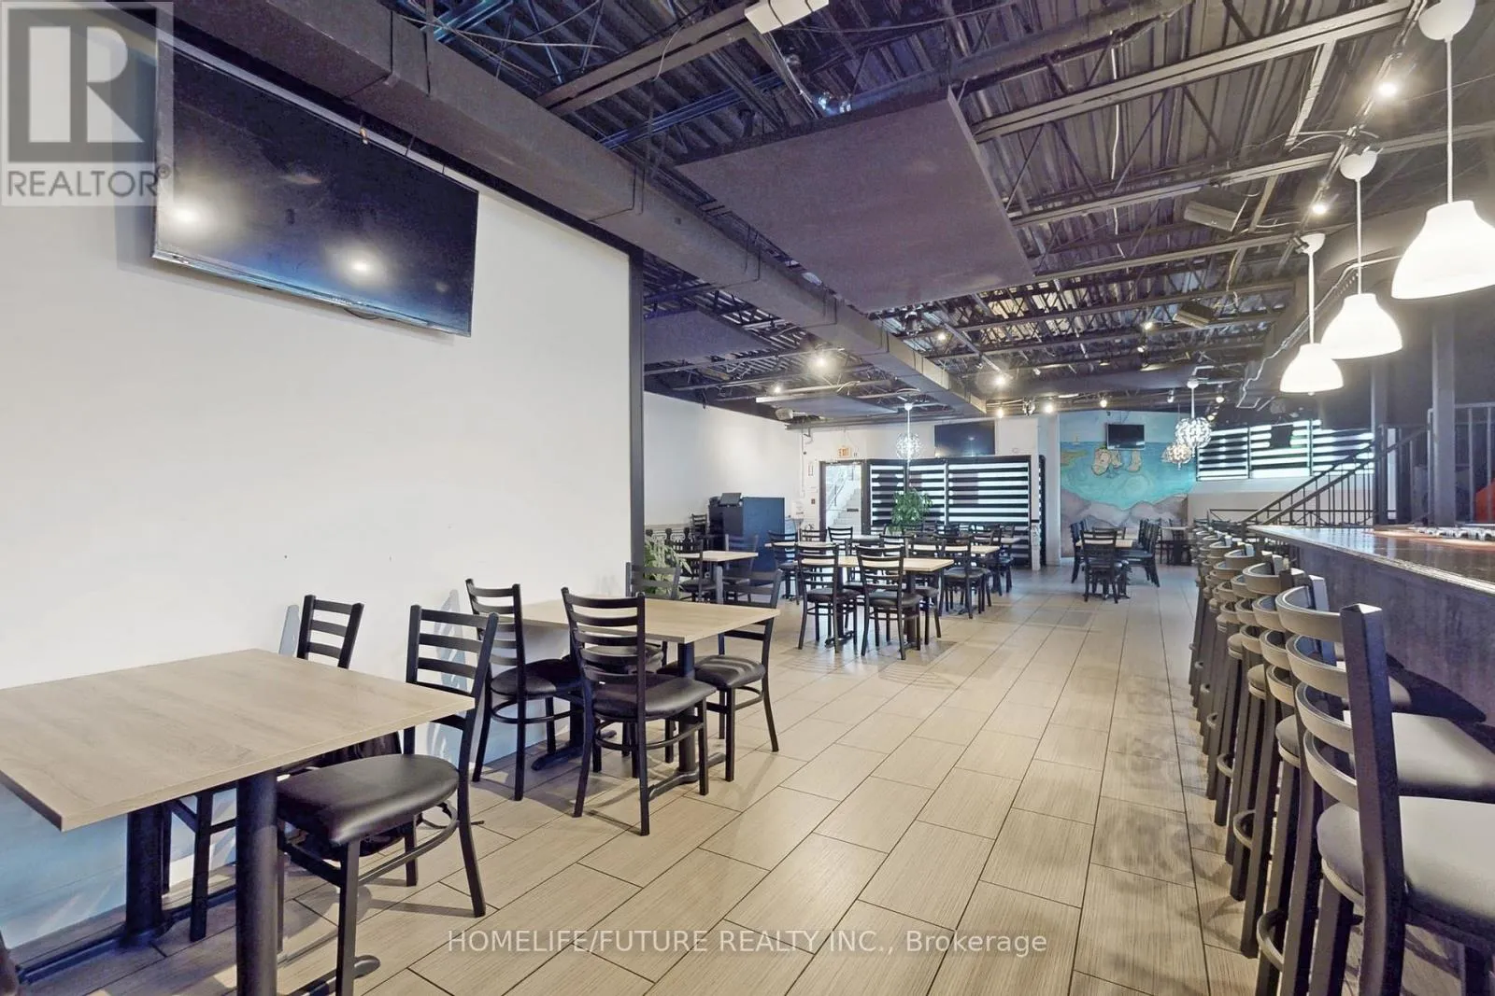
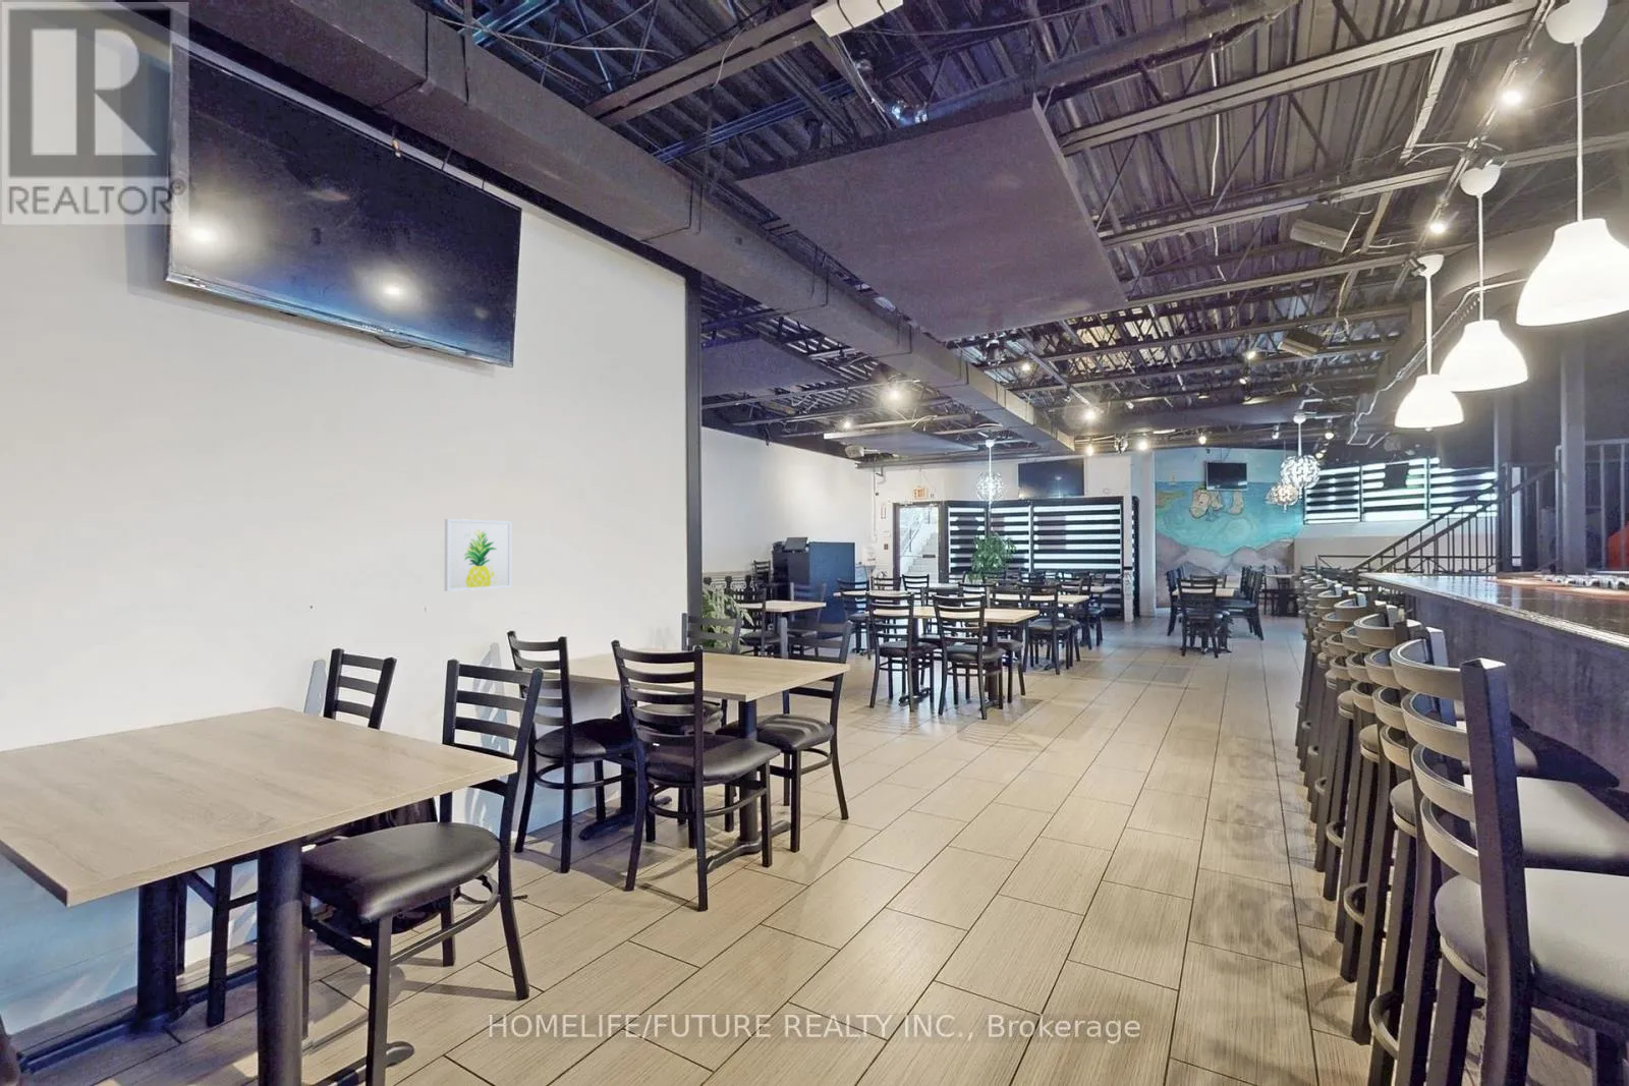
+ wall art [444,518,513,593]
